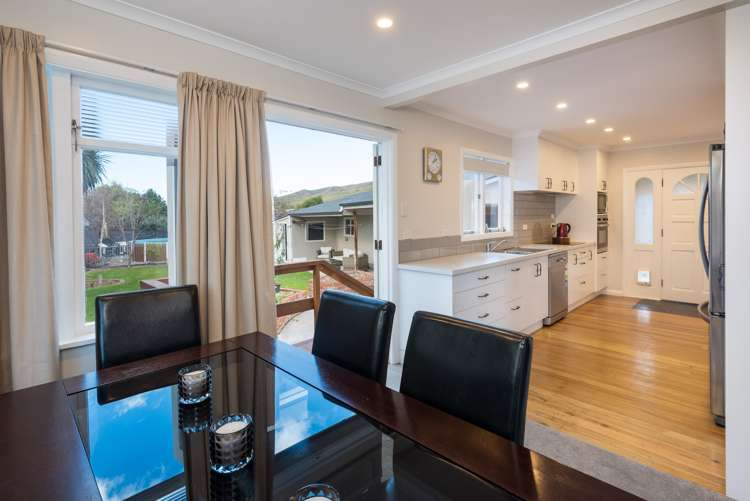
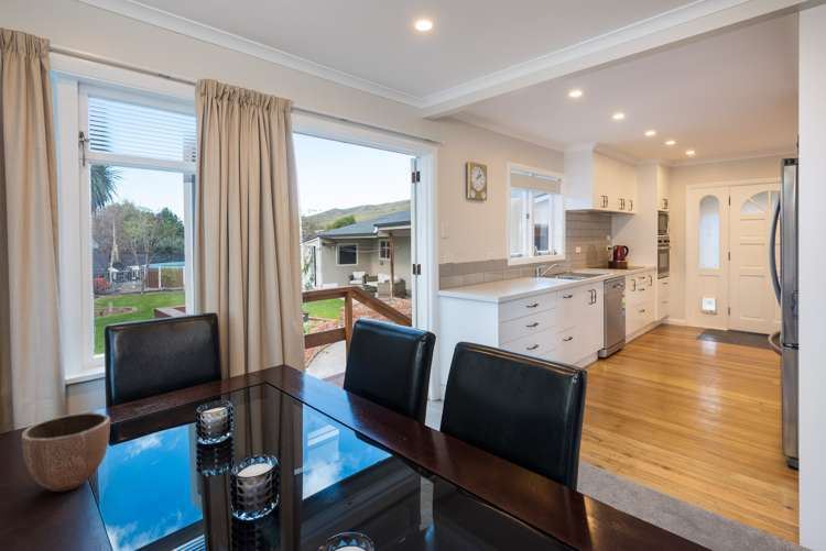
+ decorative bowl [21,411,111,494]
